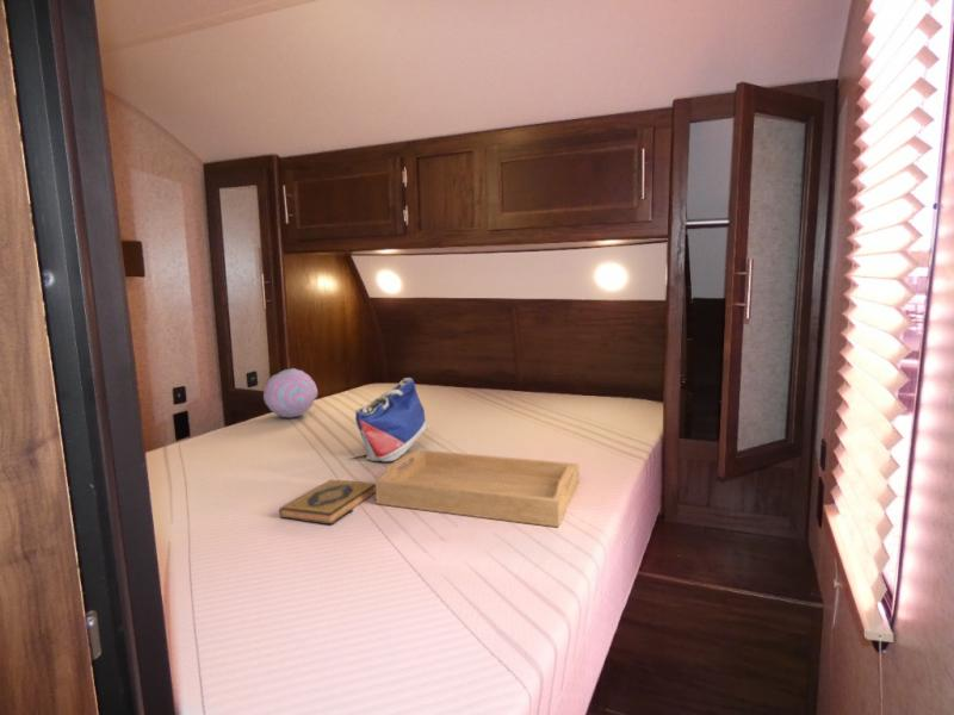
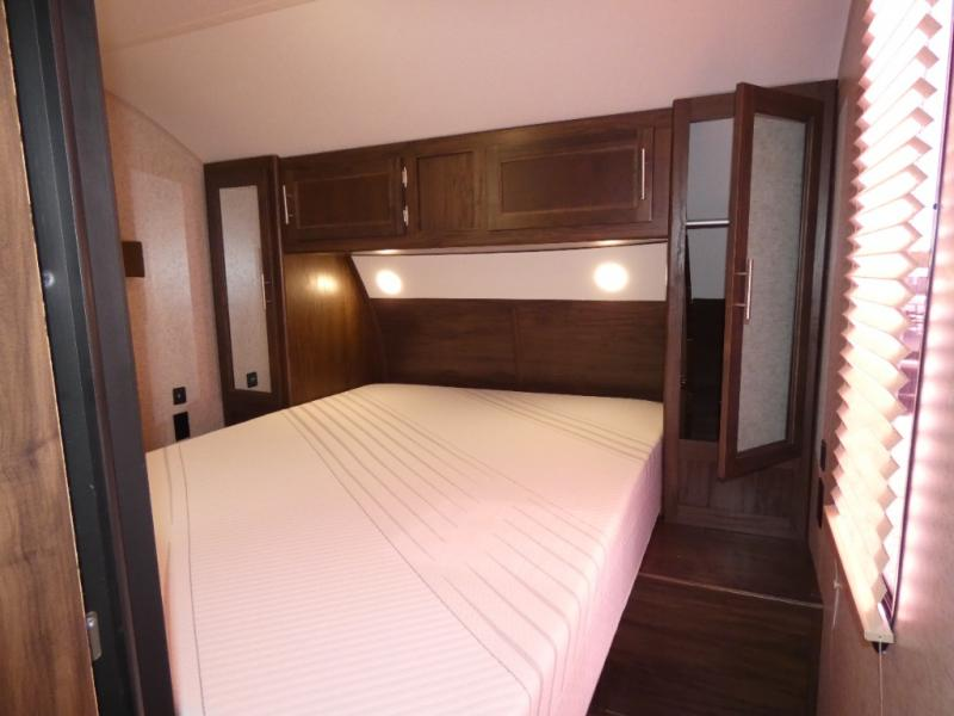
- tote bag [354,377,429,462]
- cushion [262,367,318,418]
- hardback book [278,479,376,526]
- serving tray [374,449,580,528]
